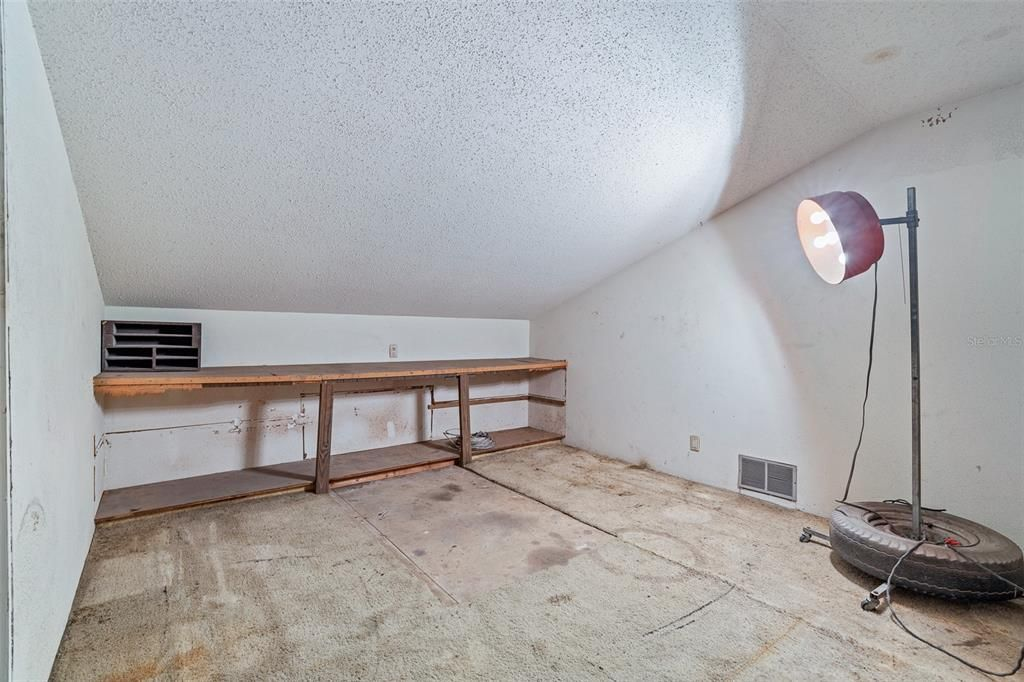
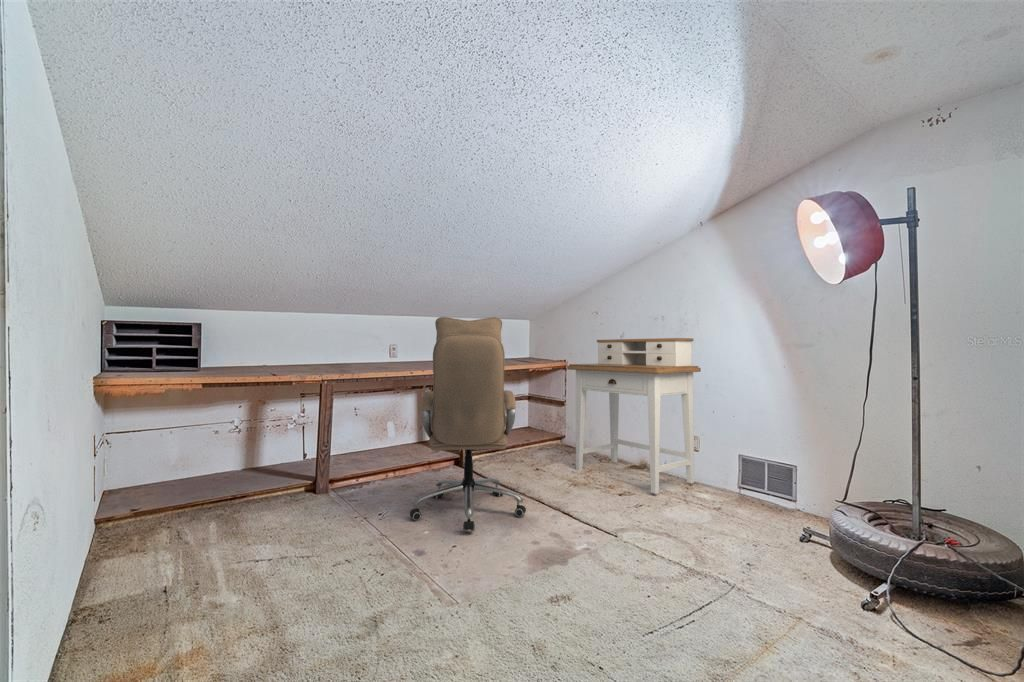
+ desk [566,337,702,495]
+ office chair [409,316,527,533]
